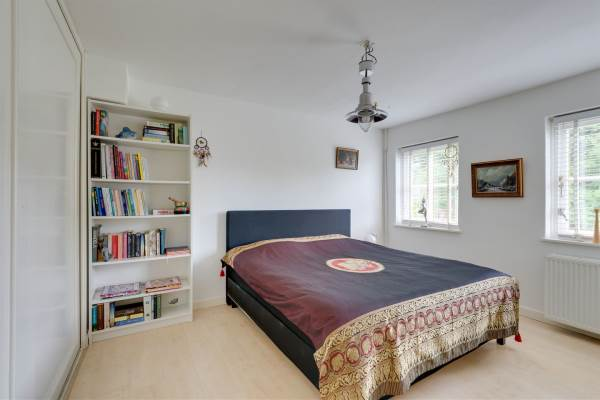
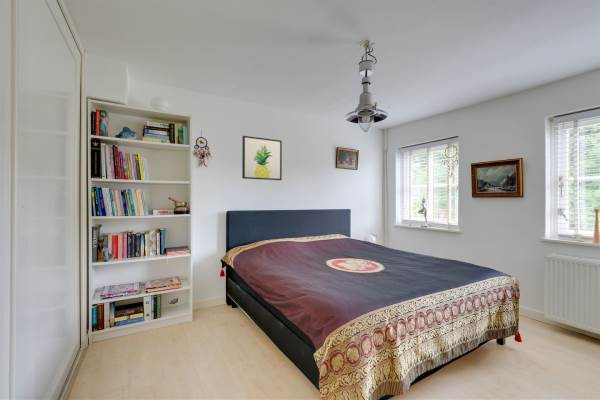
+ wall art [241,135,283,181]
